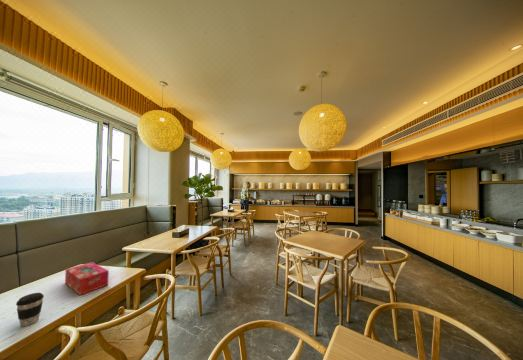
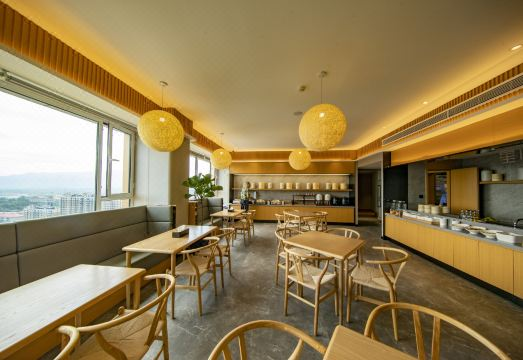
- tissue box [64,261,110,296]
- coffee cup [15,292,45,327]
